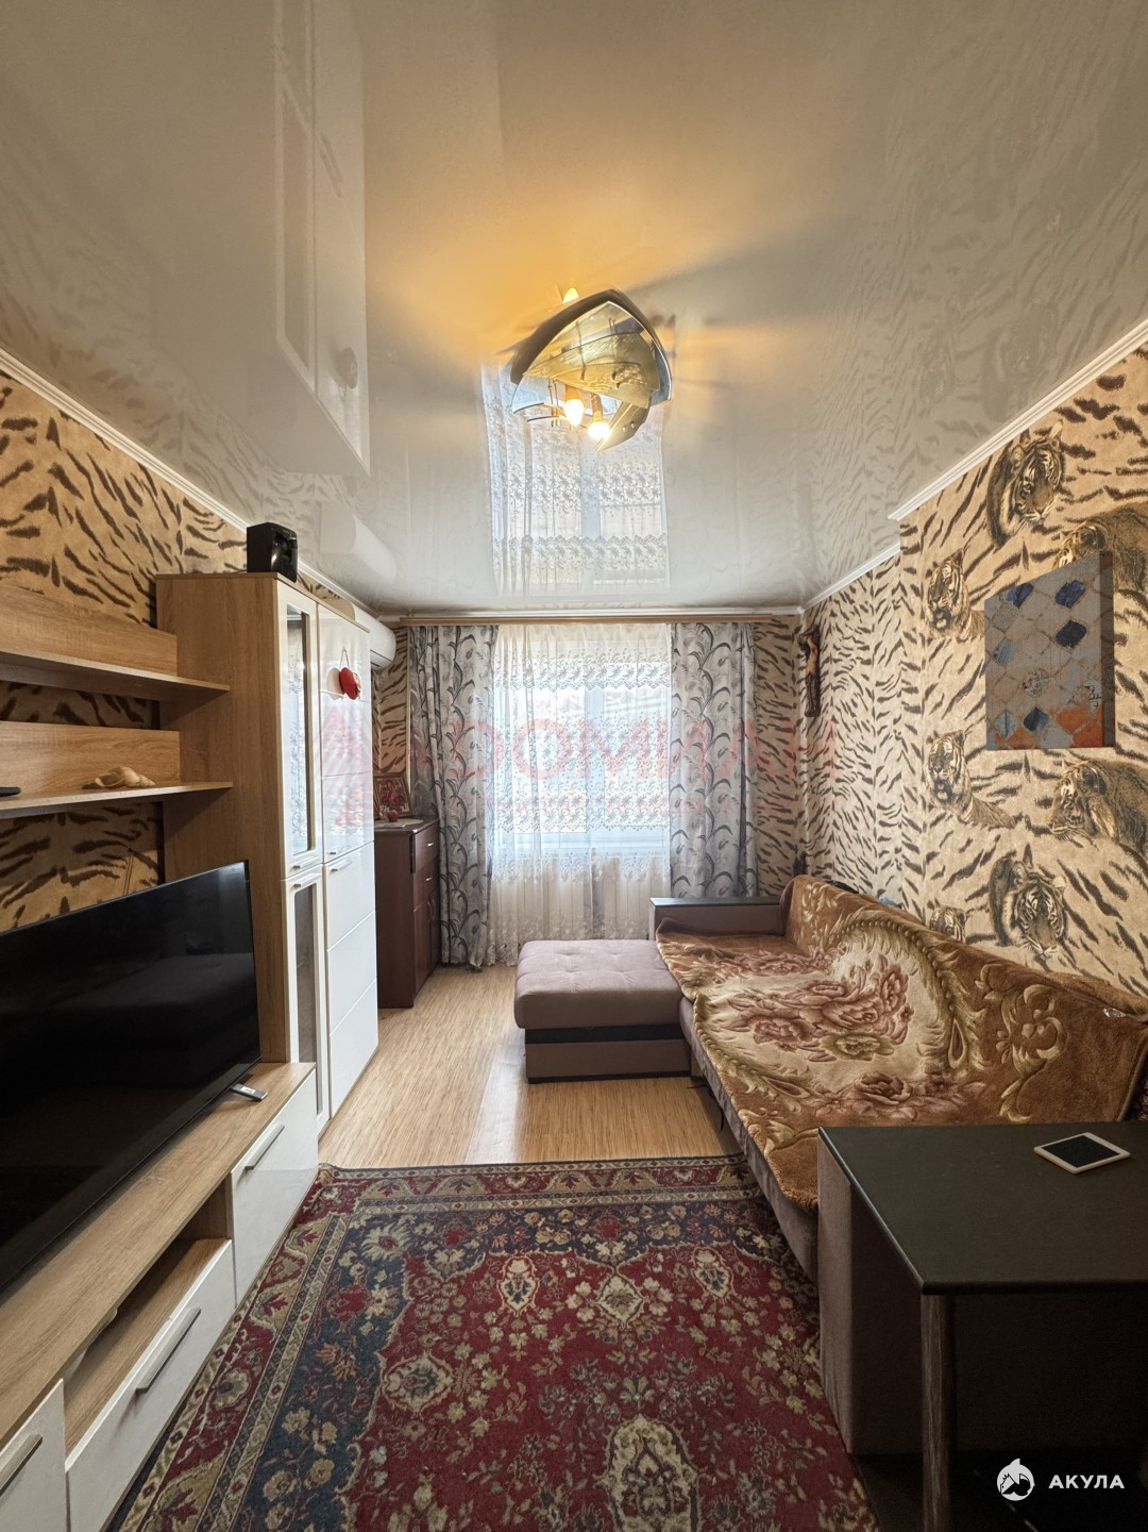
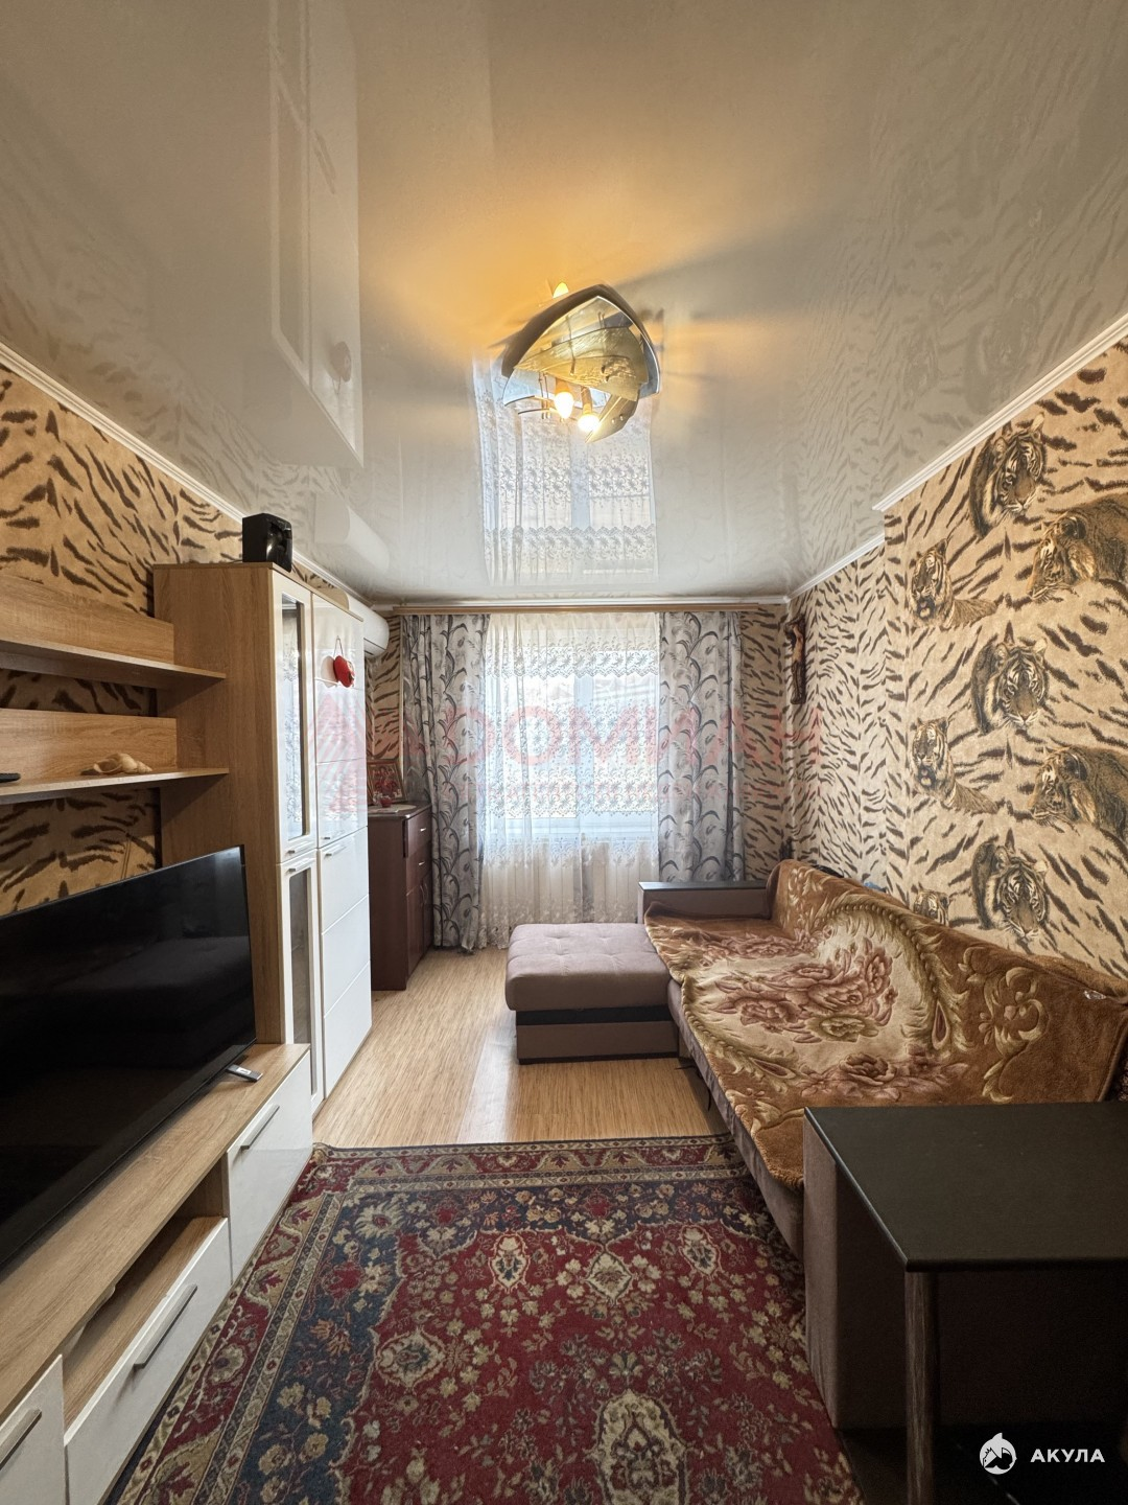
- cell phone [1033,1132,1131,1175]
- wall art [983,549,1117,753]
